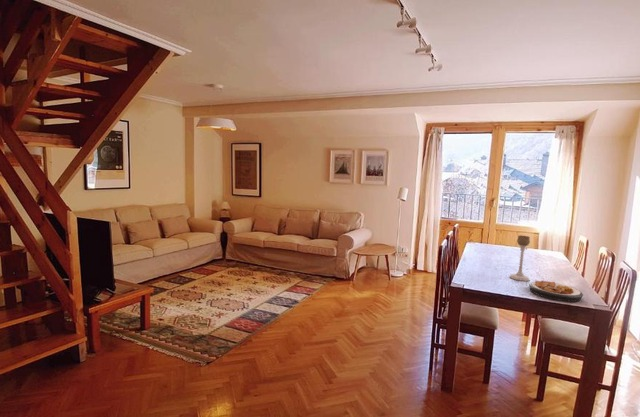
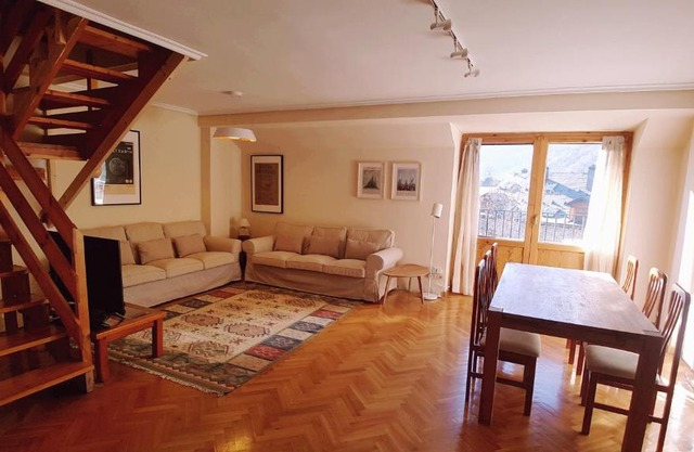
- plate [528,280,584,303]
- candle holder [509,234,531,282]
